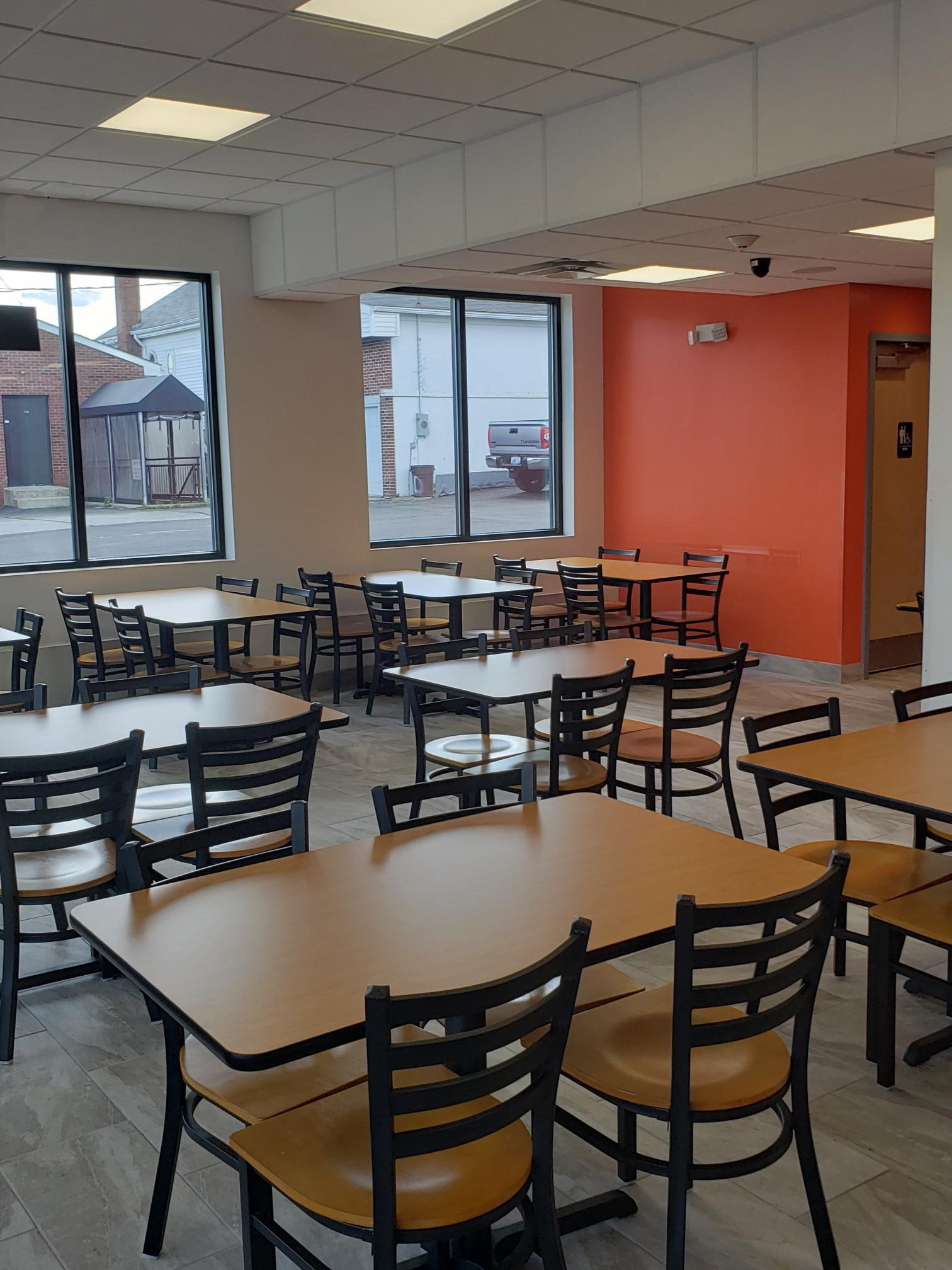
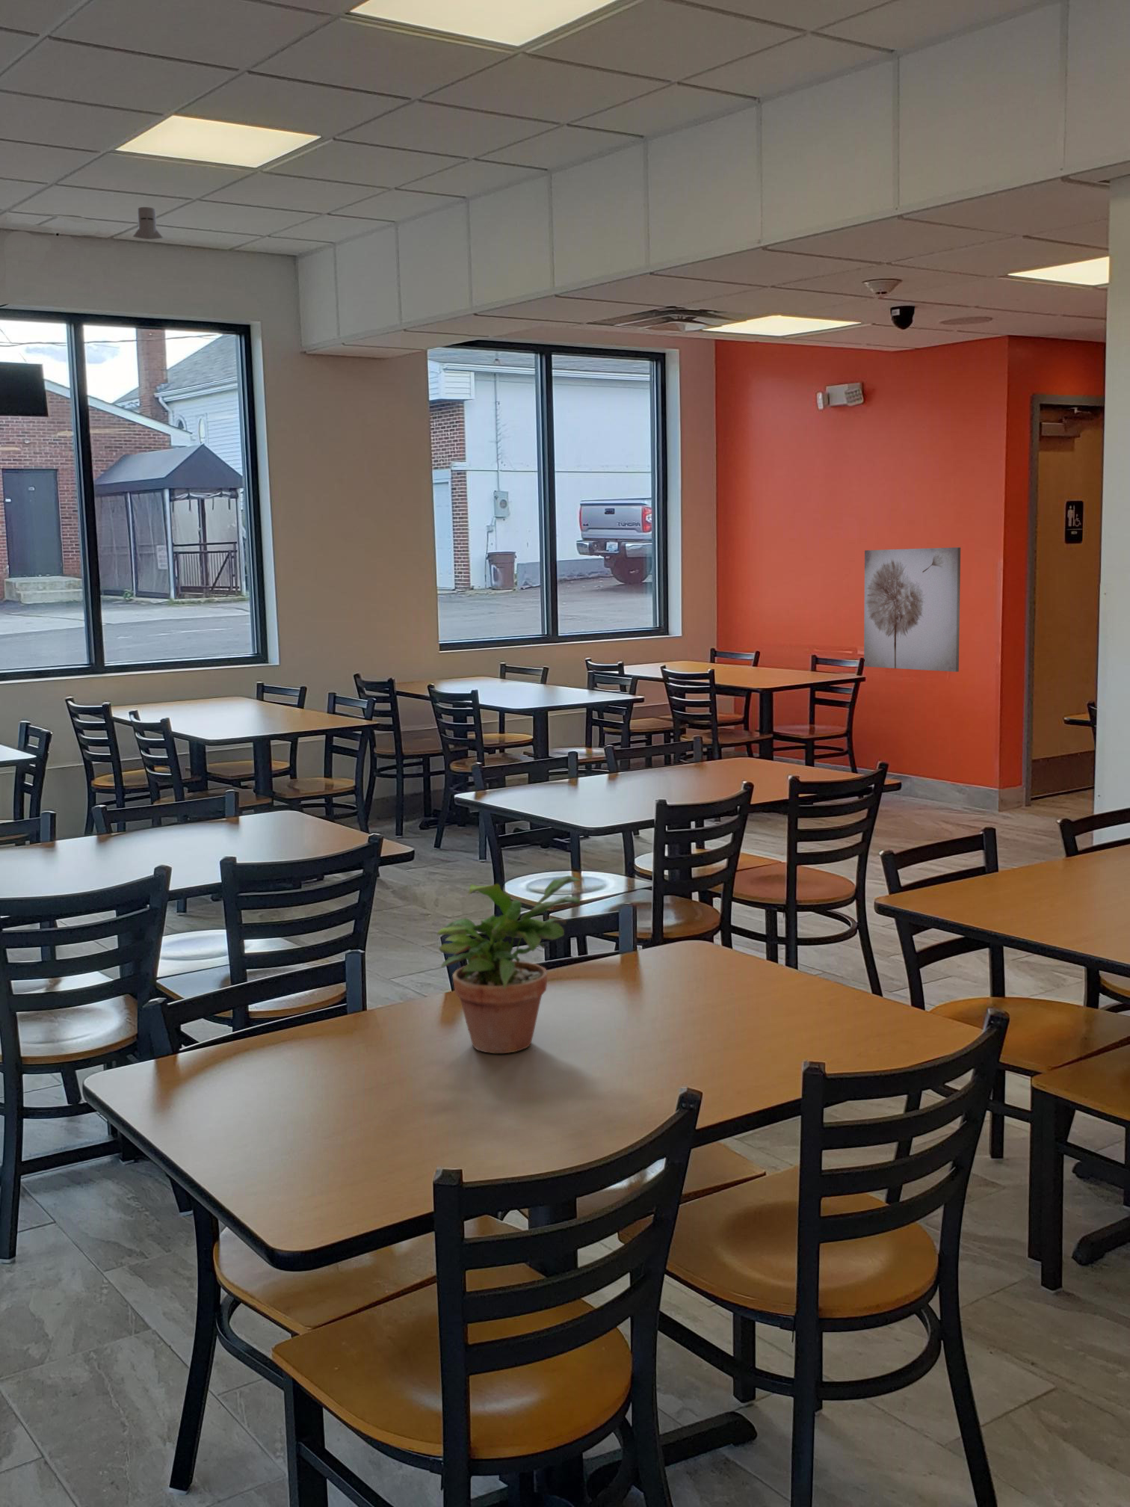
+ knight helmet [132,206,164,240]
+ potted plant [437,875,582,1054]
+ wall art [863,547,961,673]
